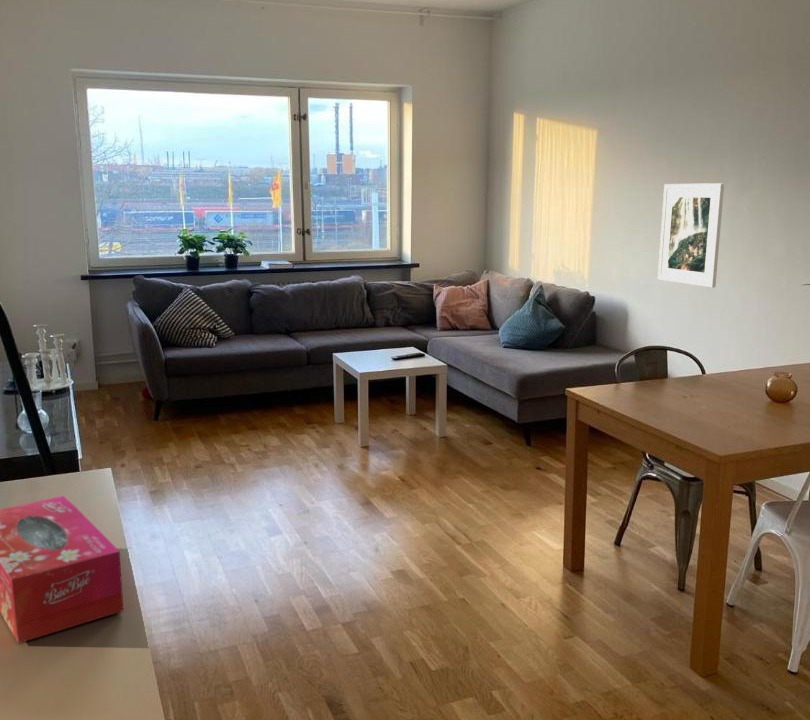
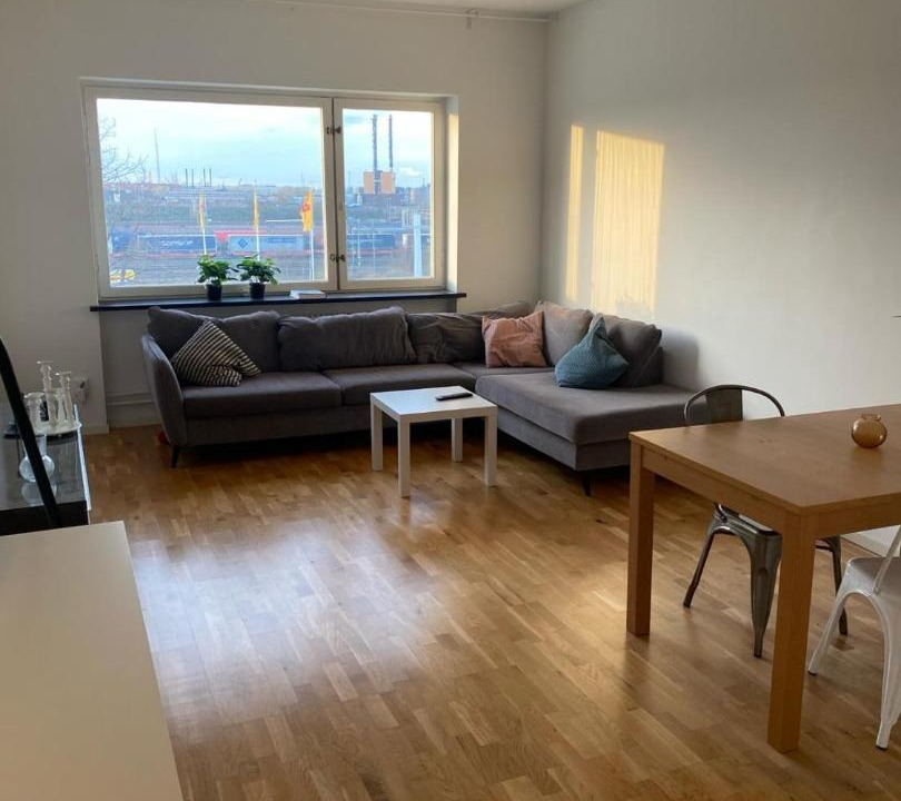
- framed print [657,182,725,289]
- tissue box [0,495,125,644]
